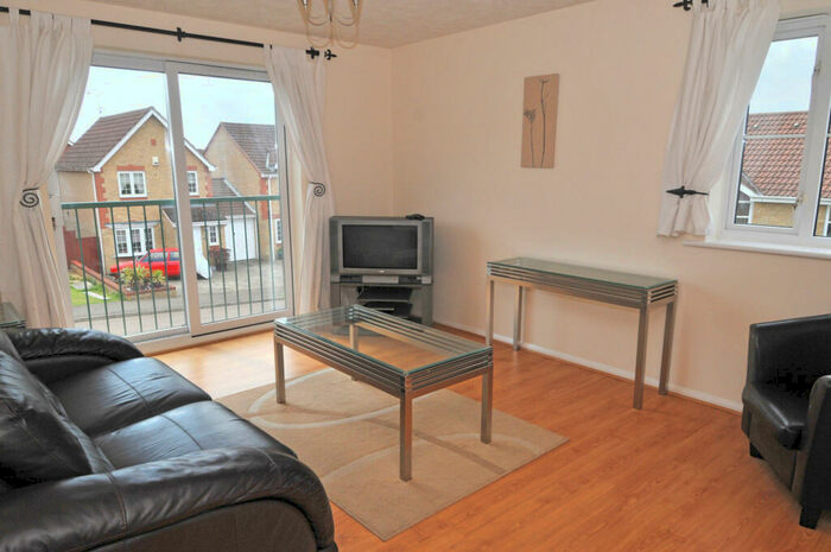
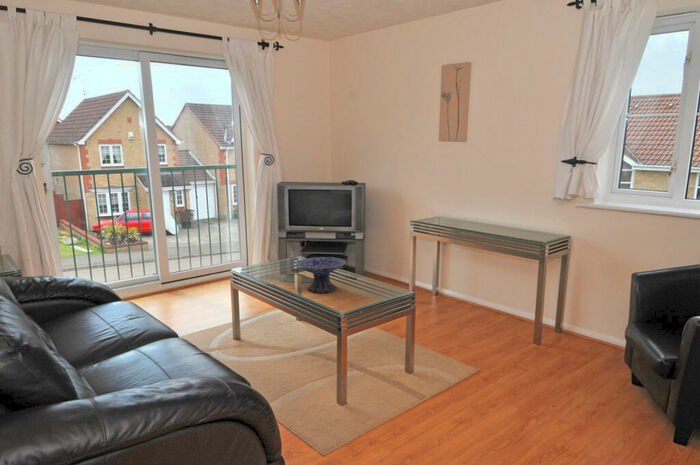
+ decorative bowl [295,256,347,293]
